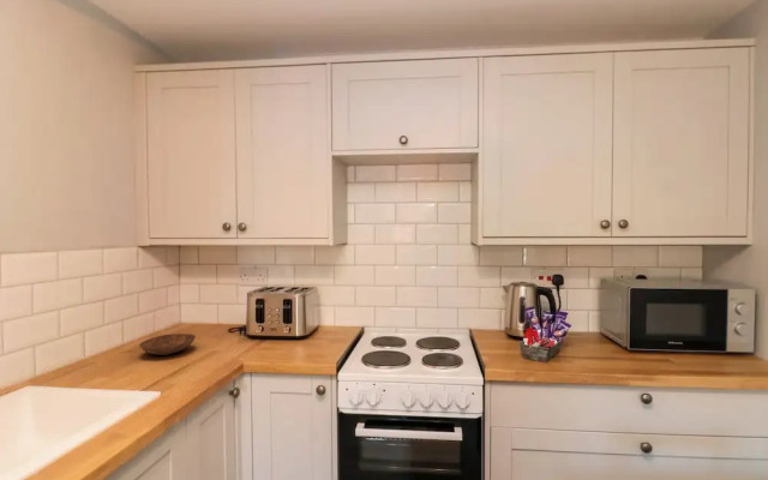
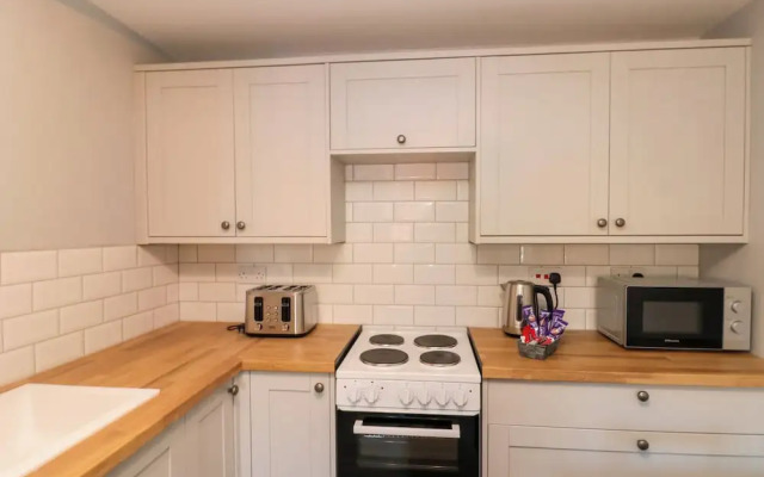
- bowl [138,332,197,356]
